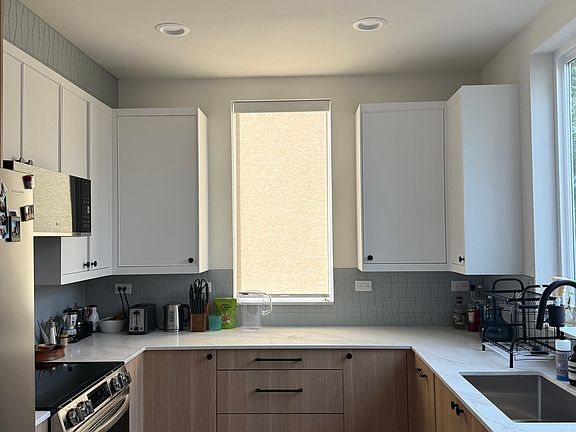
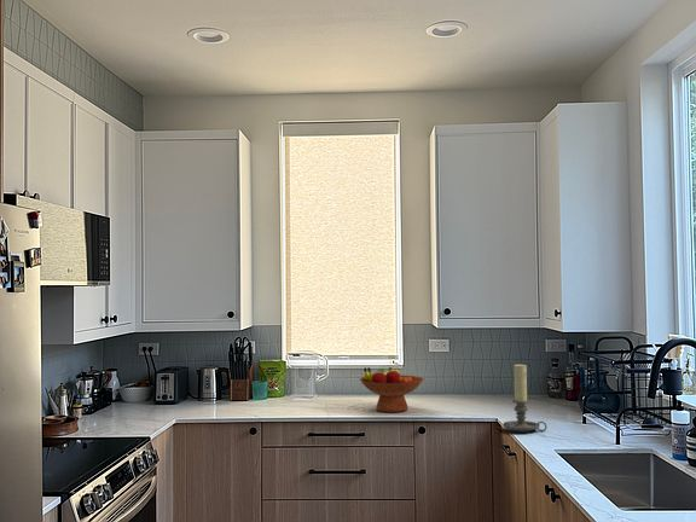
+ fruit bowl [359,366,425,413]
+ candle holder [501,362,547,434]
